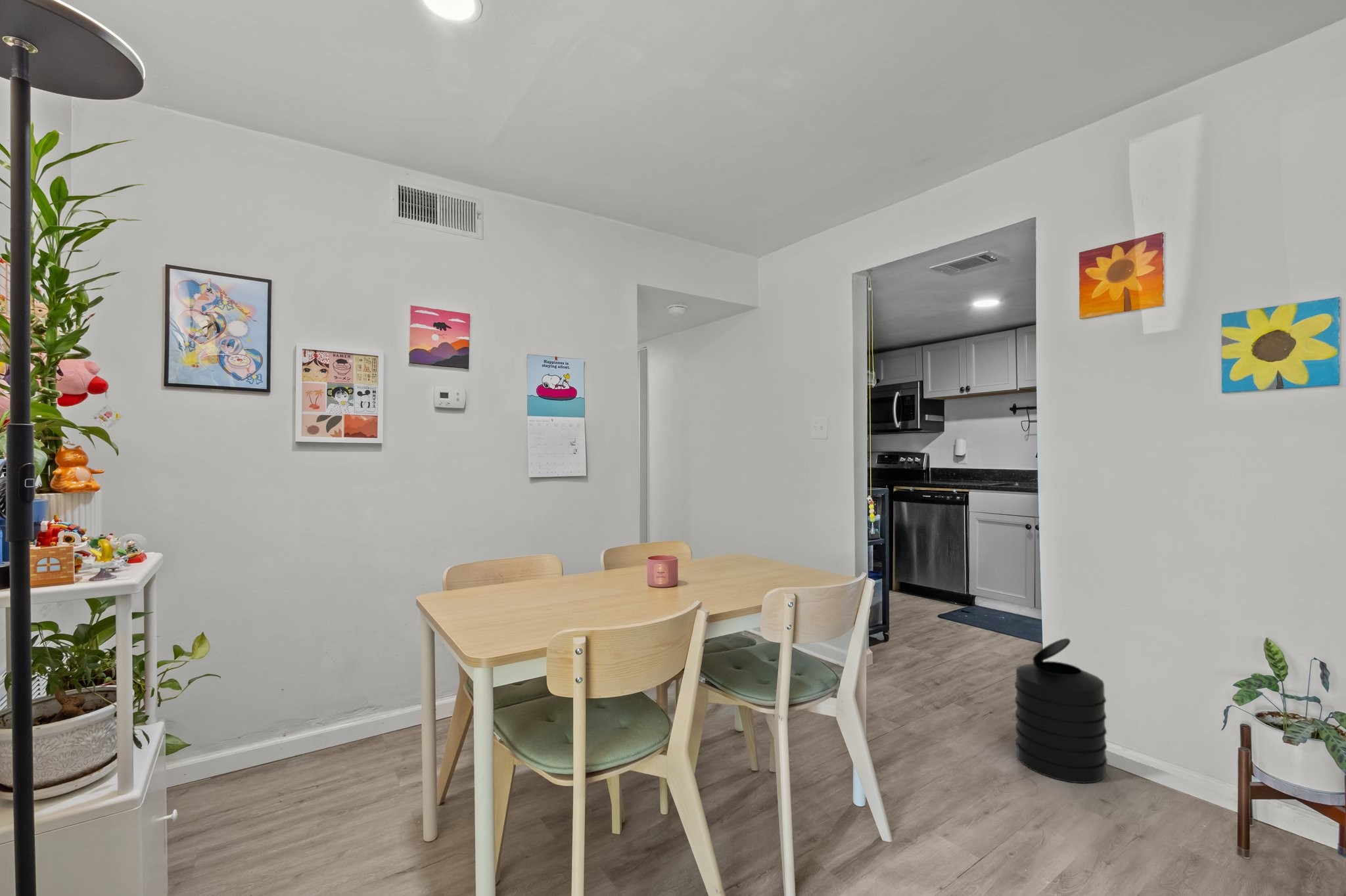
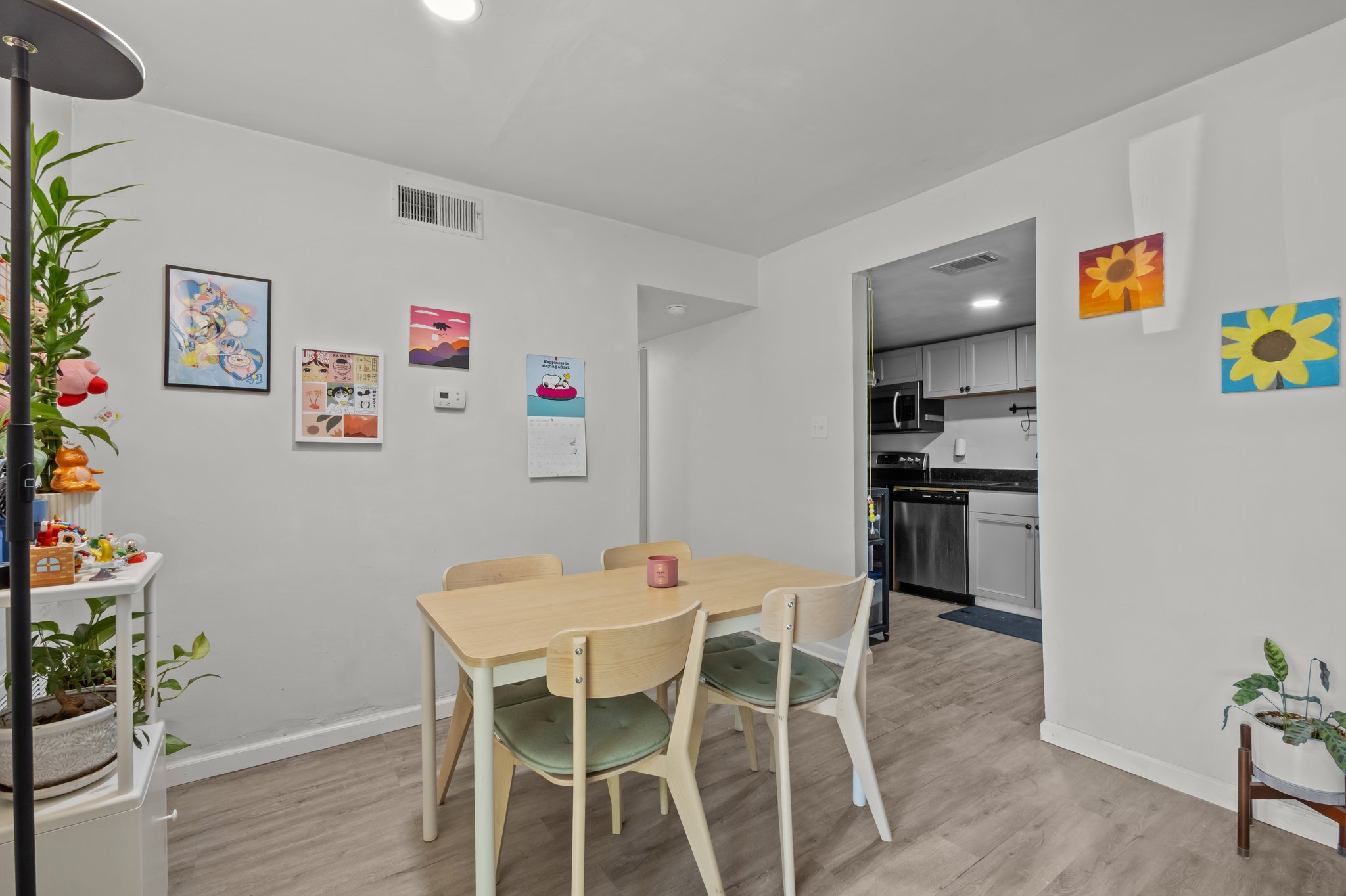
- trash can [1014,638,1108,784]
